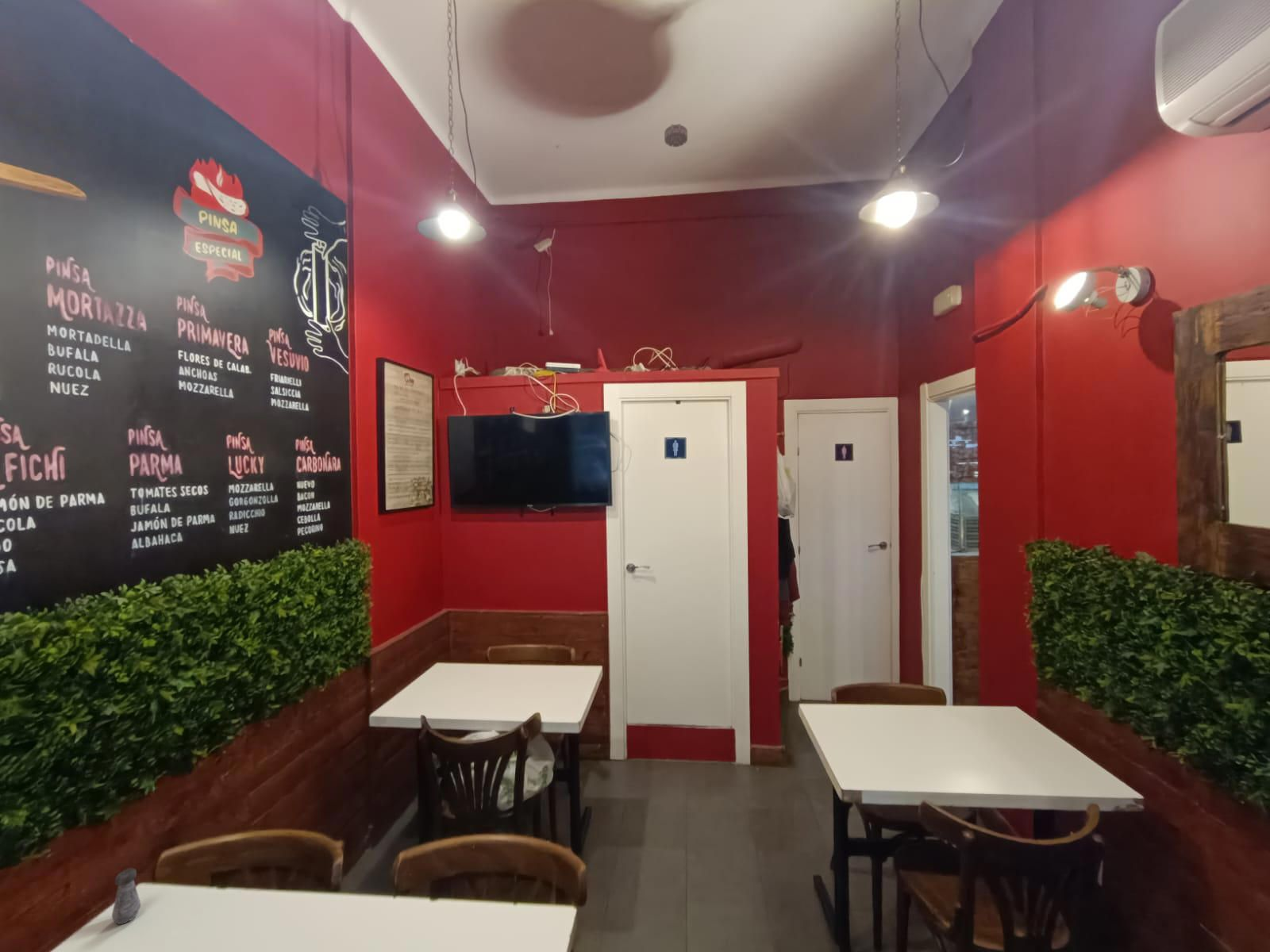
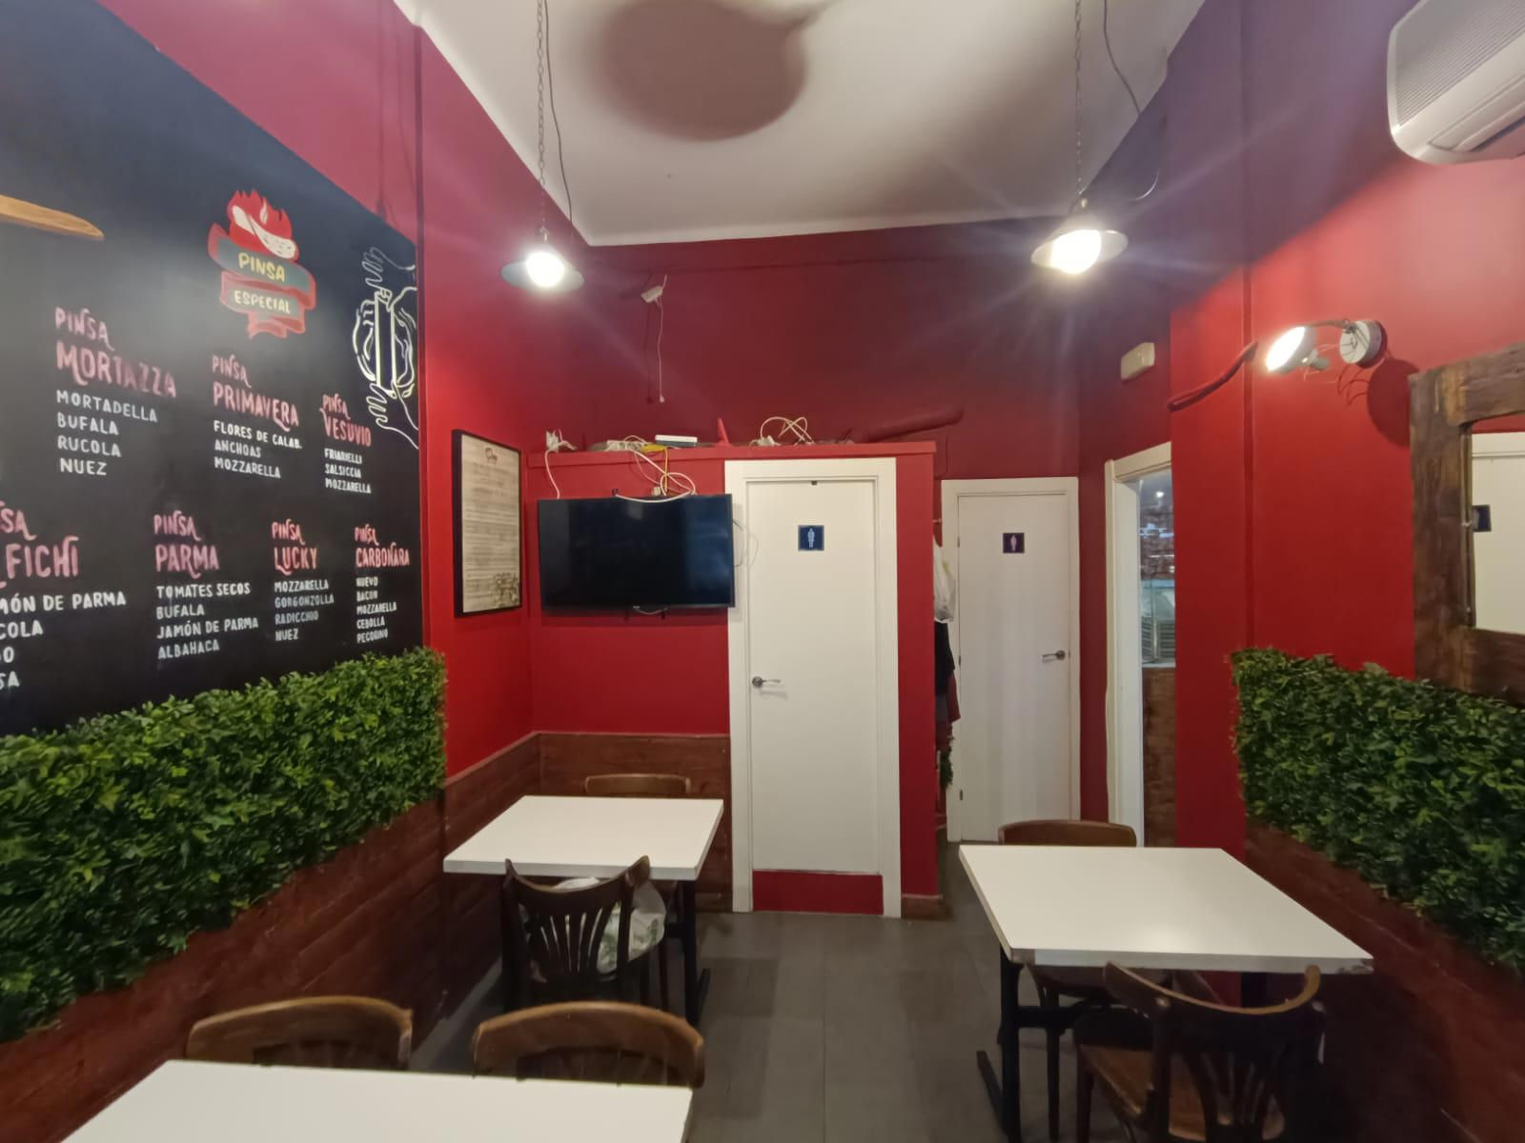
- smoke detector [664,123,688,148]
- salt shaker [111,867,141,925]
